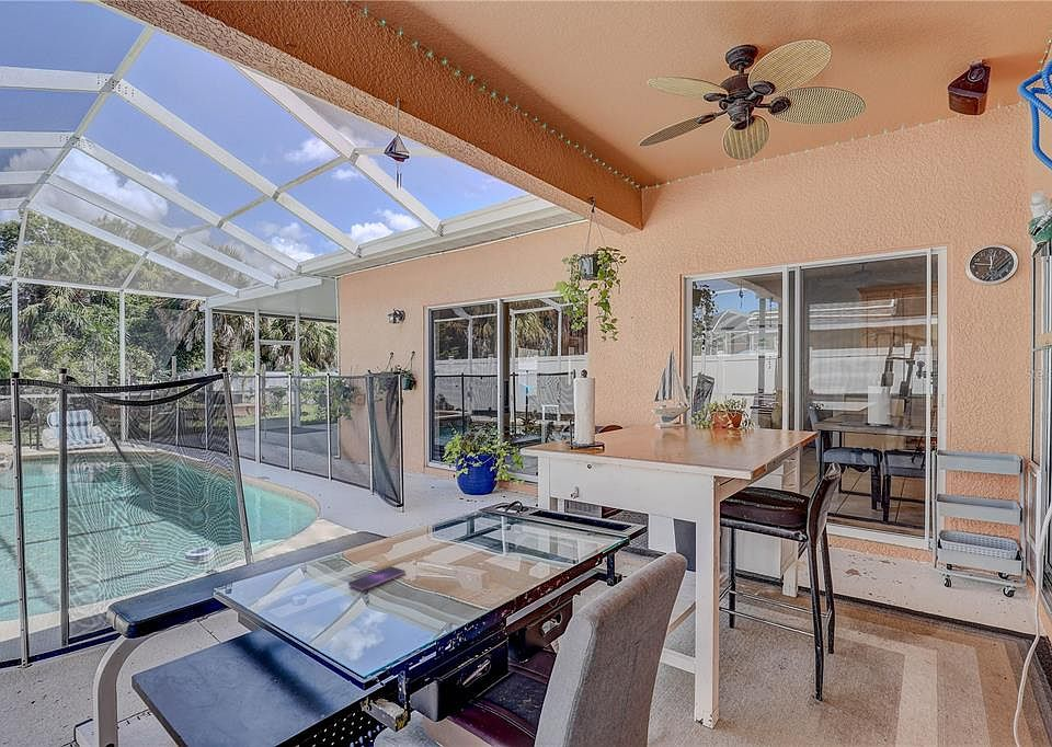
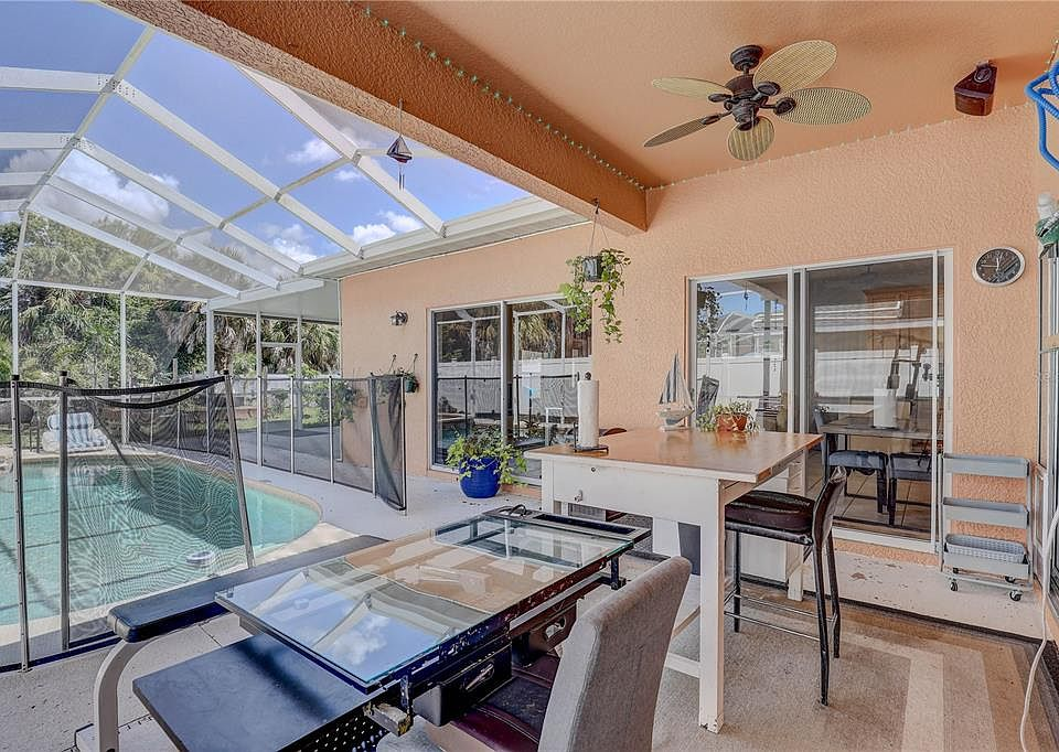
- smartphone [347,565,407,591]
